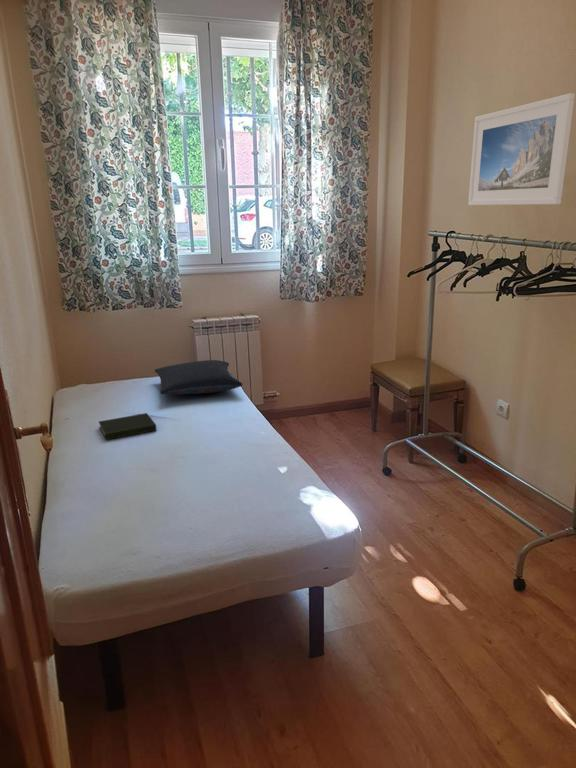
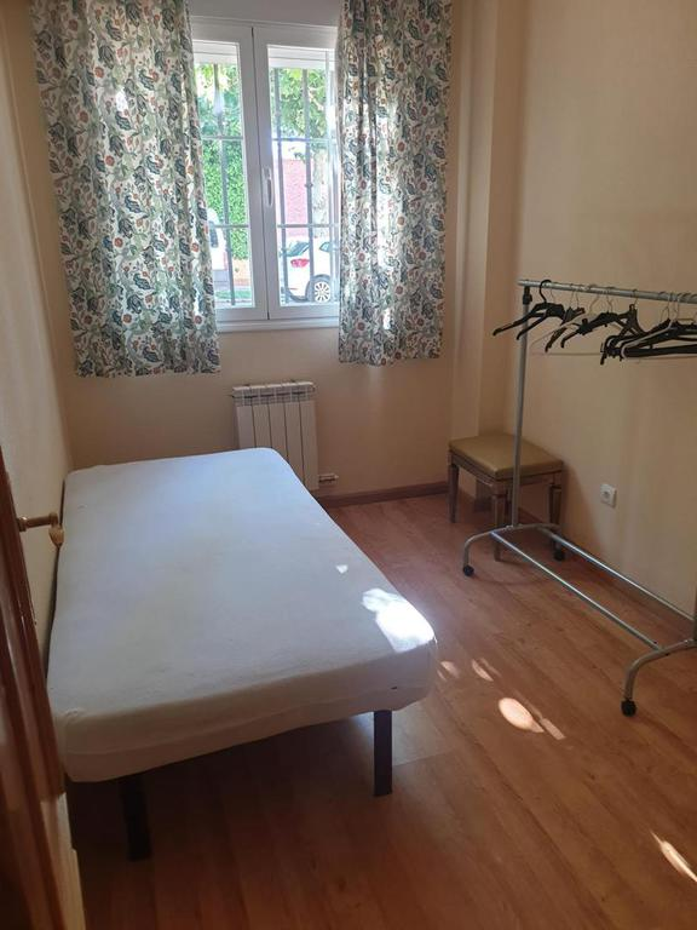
- book [98,412,157,441]
- pillow [154,359,243,395]
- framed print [467,92,576,206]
